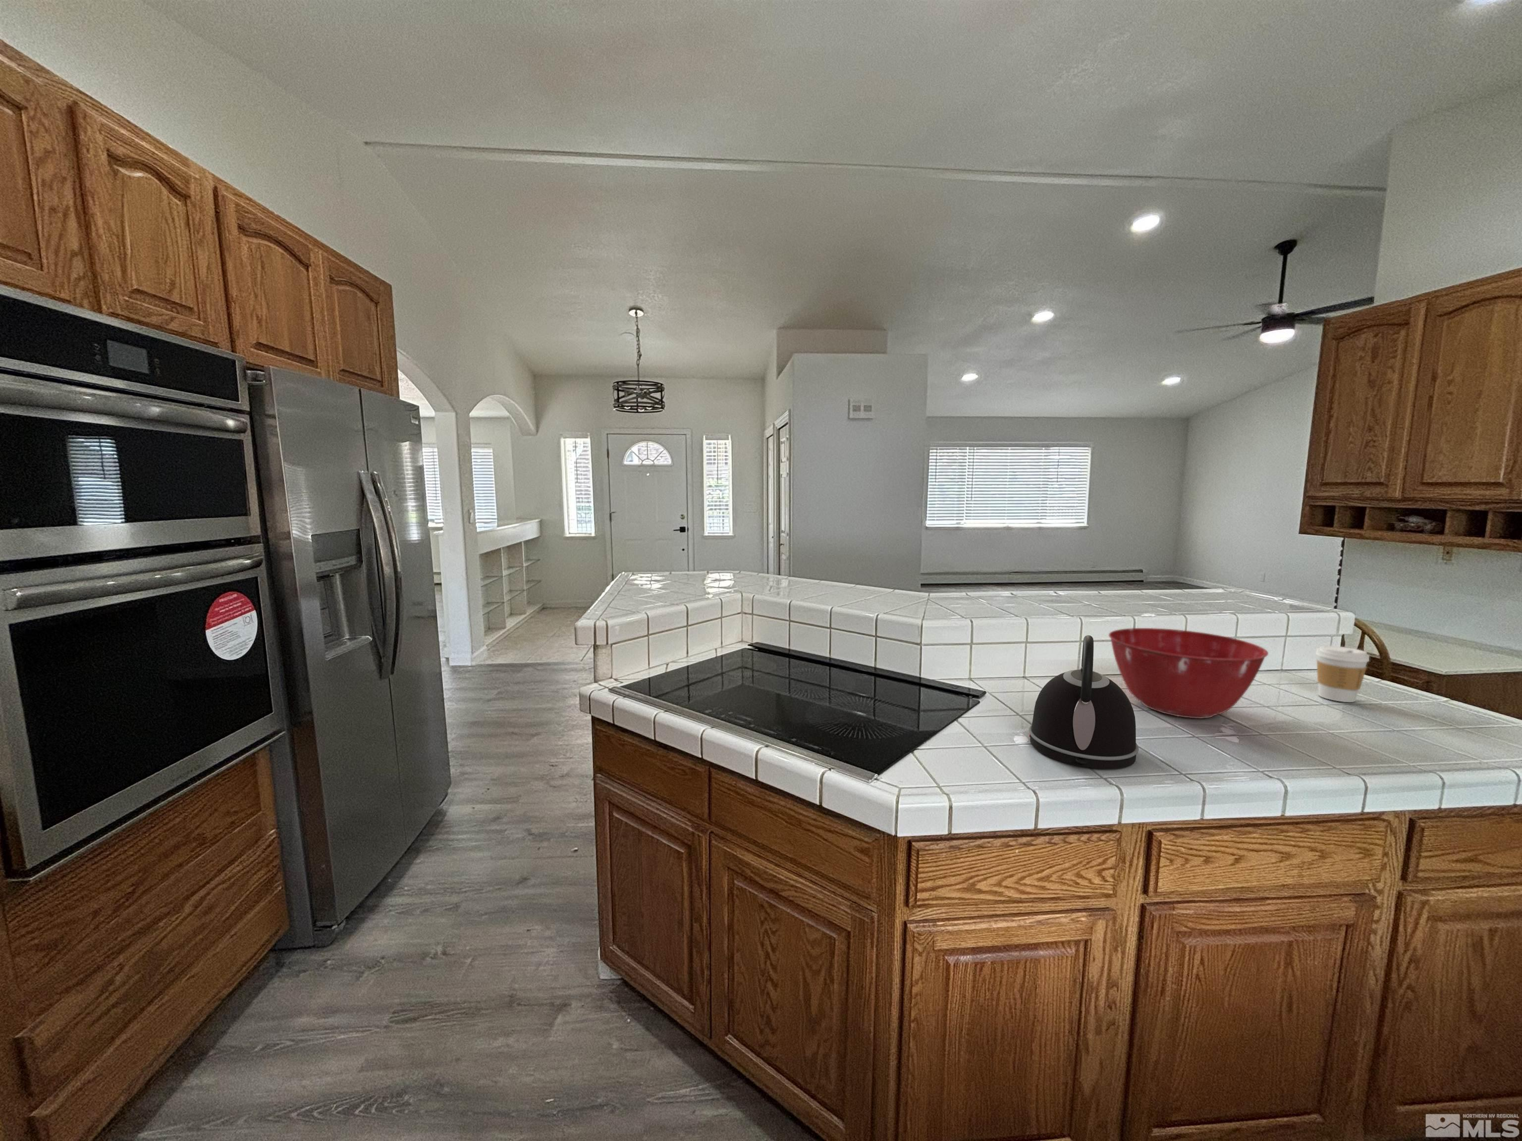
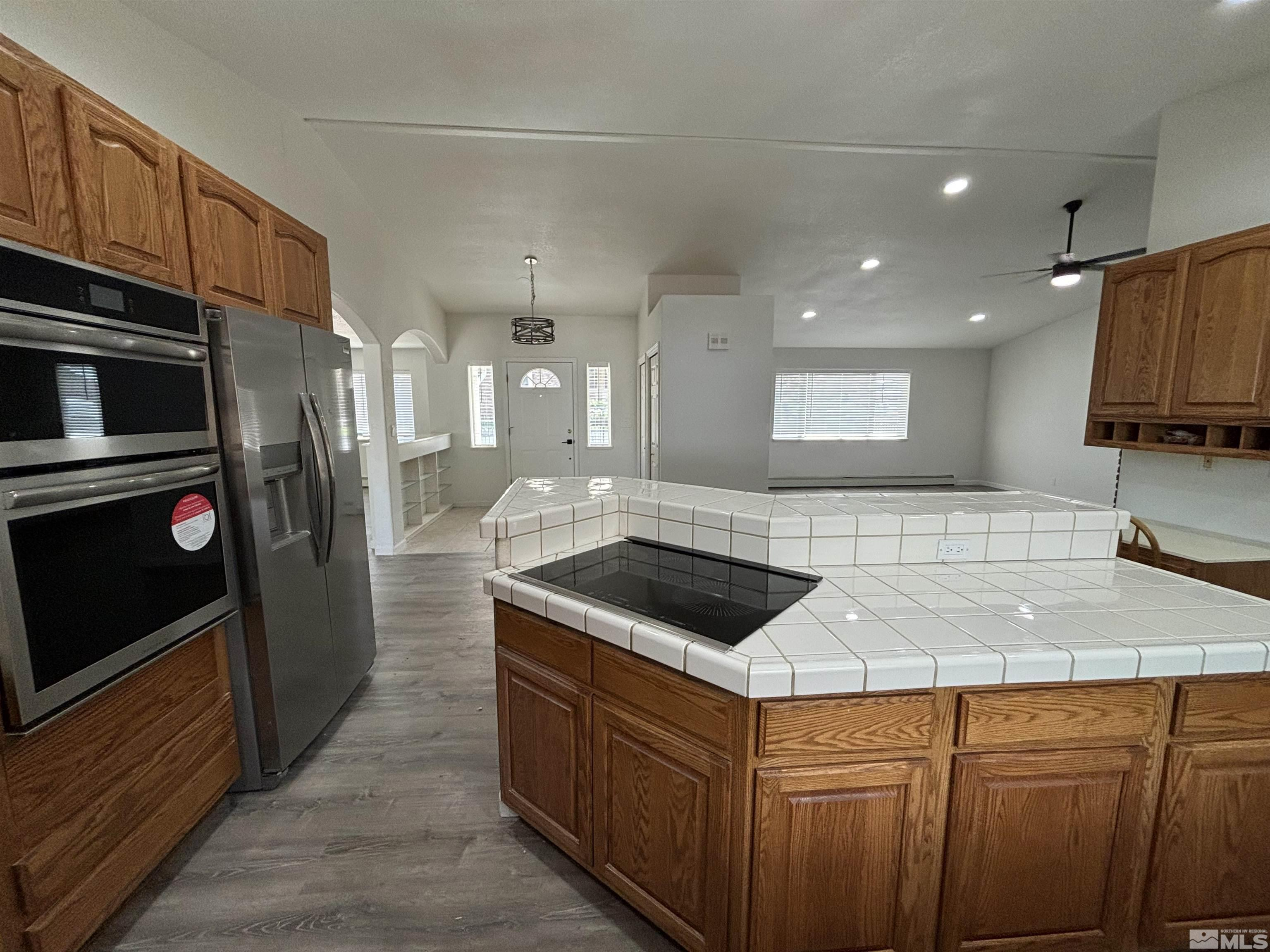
- coffee cup [1316,645,1370,702]
- mixing bowl [1109,628,1269,719]
- kettle [1028,635,1139,769]
